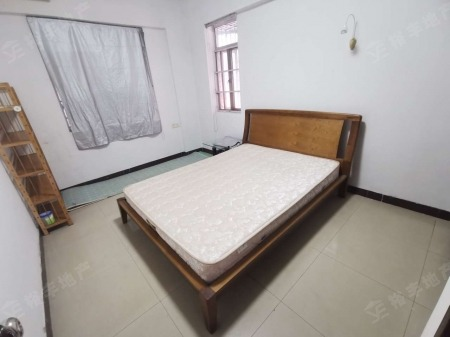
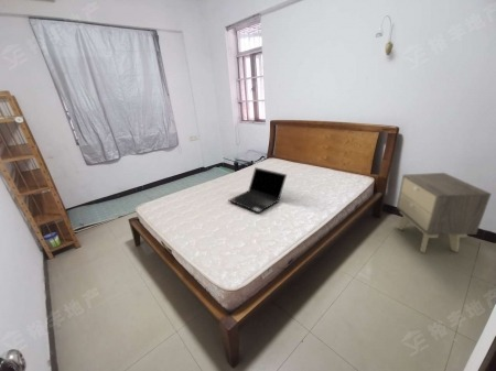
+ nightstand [396,172,493,254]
+ laptop computer [228,166,288,214]
